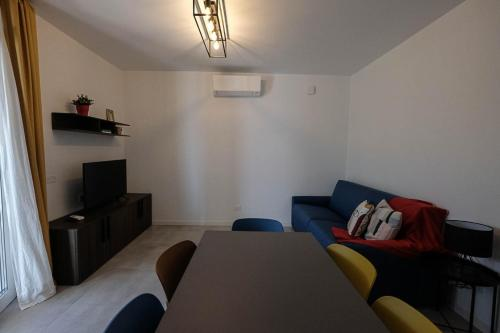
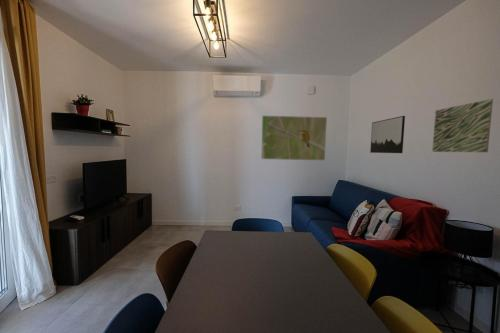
+ wall art [369,115,406,154]
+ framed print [260,115,328,161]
+ wall art [431,98,494,153]
